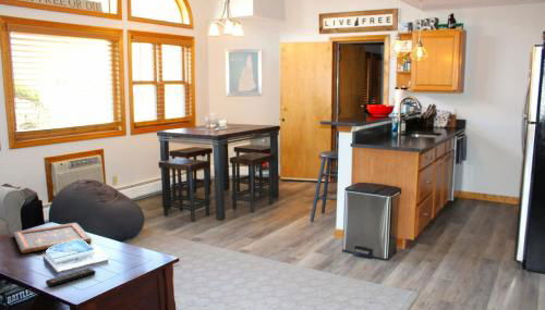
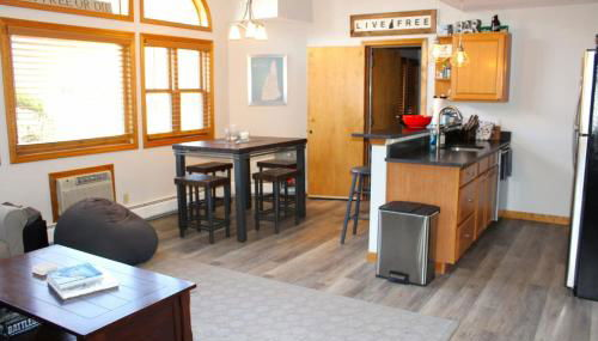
- remote control [45,268,97,287]
- painted panel [12,222,93,255]
